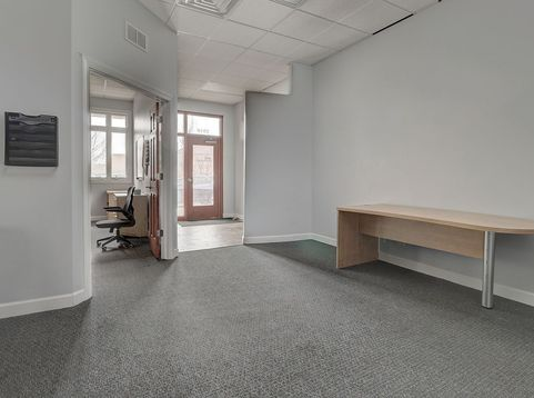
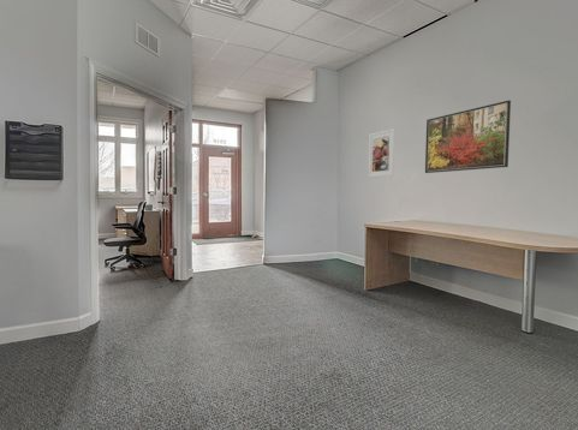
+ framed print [424,100,512,174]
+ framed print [367,127,397,179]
